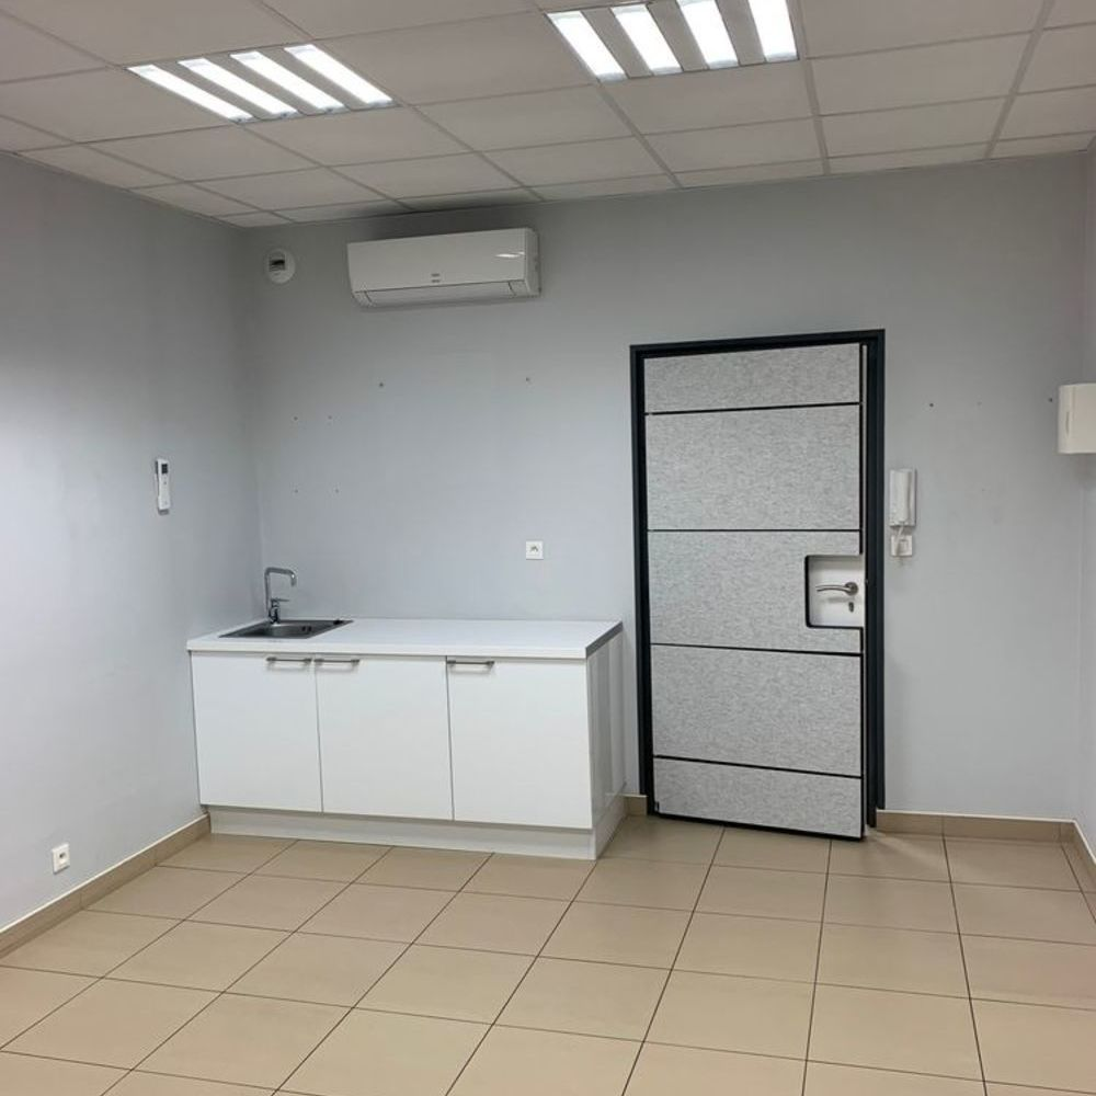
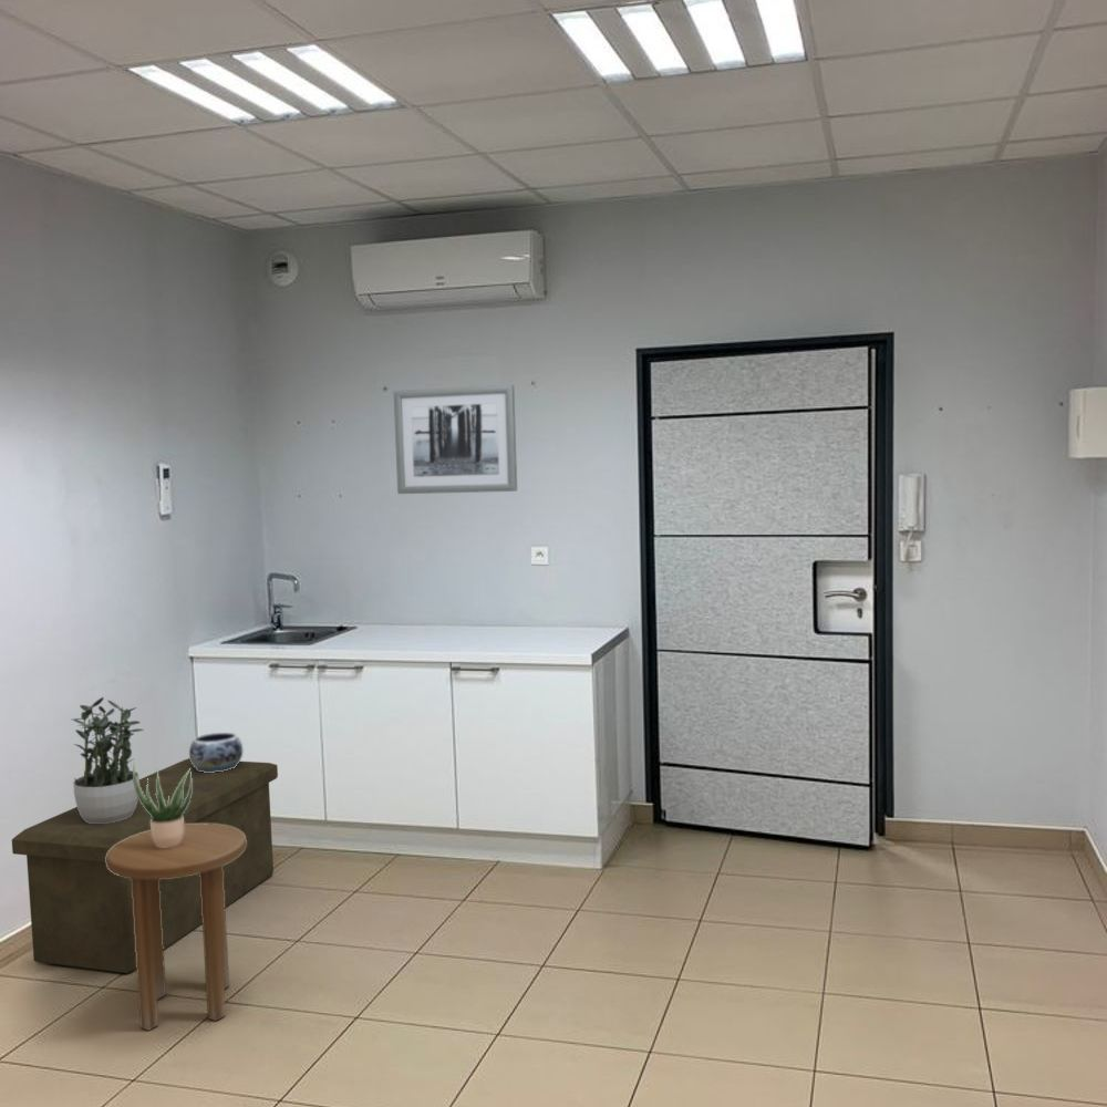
+ decorative bowl [188,732,244,773]
+ potted plant [72,696,145,824]
+ potted plant [132,762,193,848]
+ storage bench [11,757,279,974]
+ wall art [393,384,518,495]
+ side table [105,824,247,1032]
